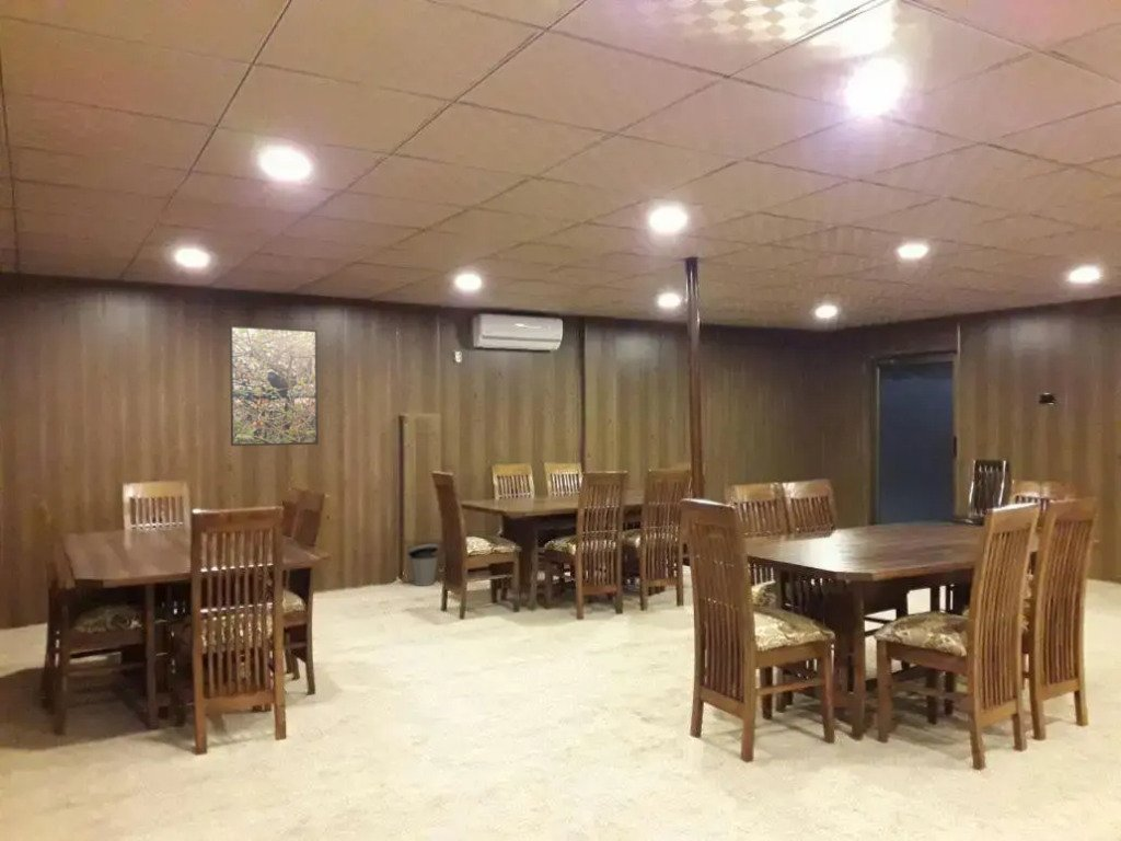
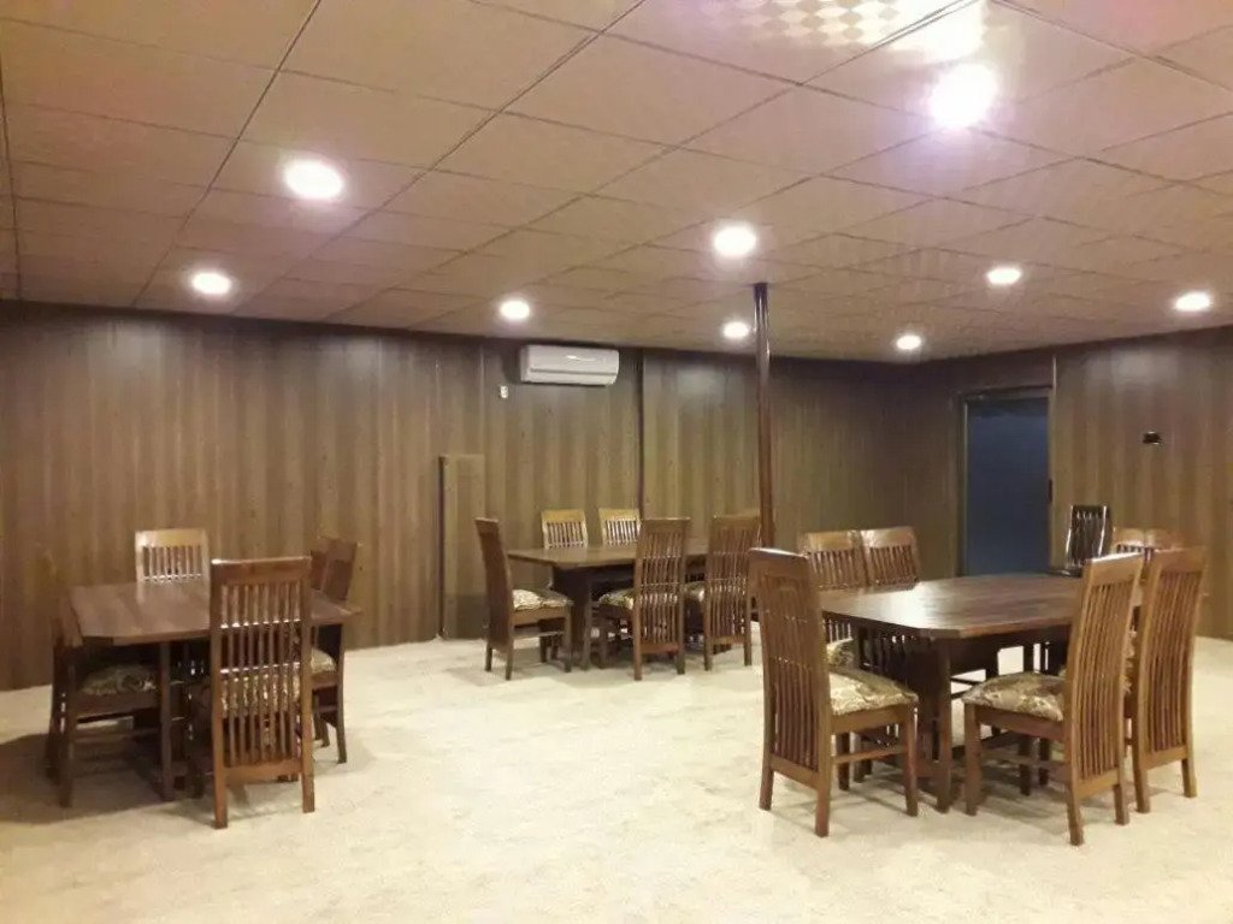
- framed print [229,324,320,447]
- trash can [405,543,440,587]
